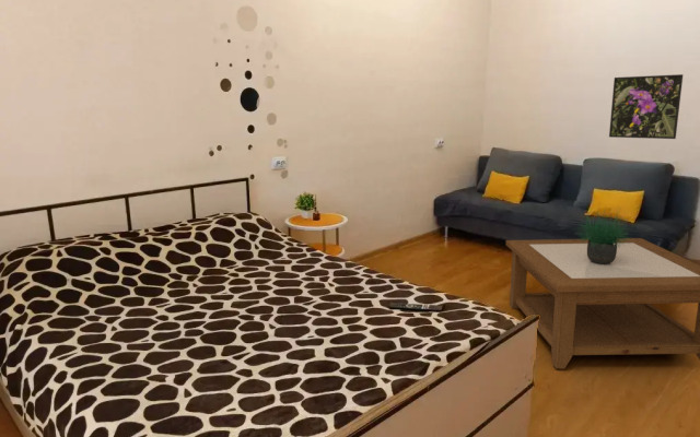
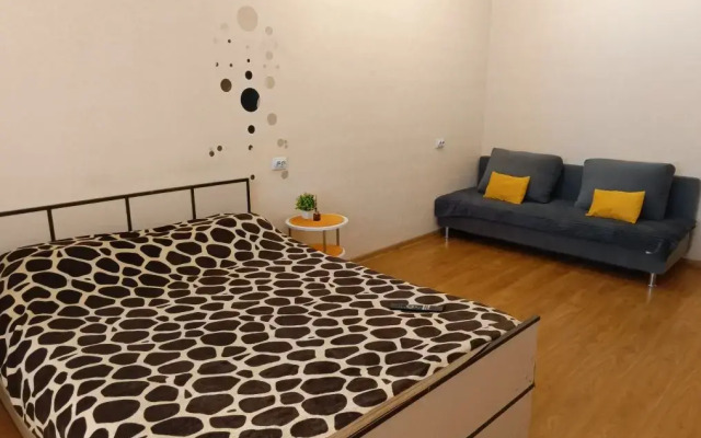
- coffee table [505,237,700,369]
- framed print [608,73,684,140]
- potted plant [572,201,637,264]
